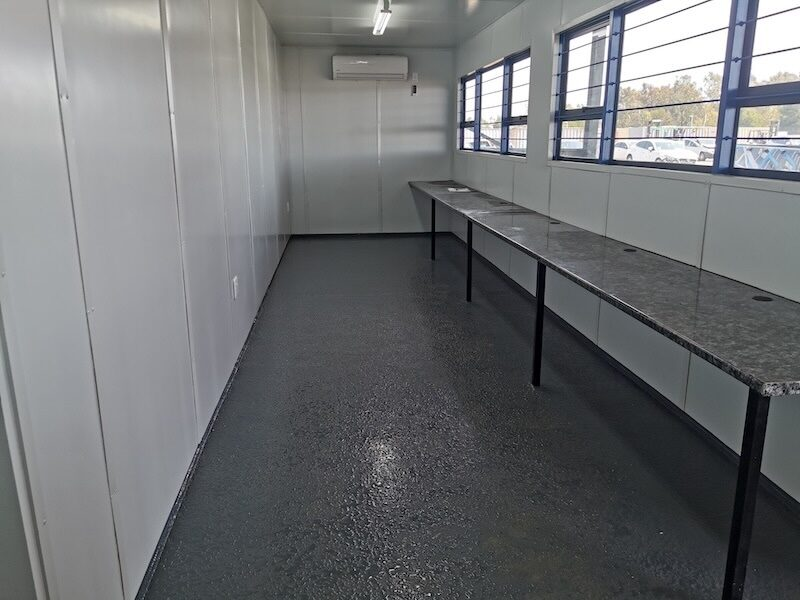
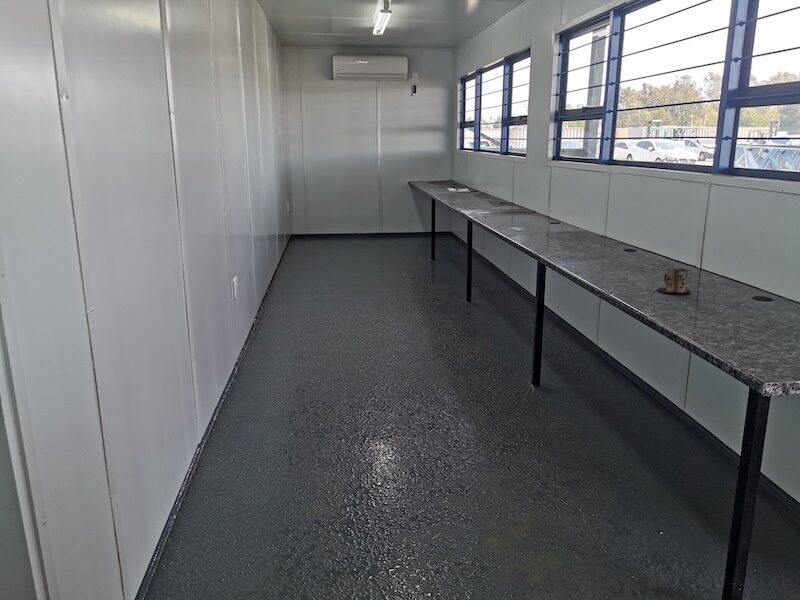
+ mug [656,268,692,294]
